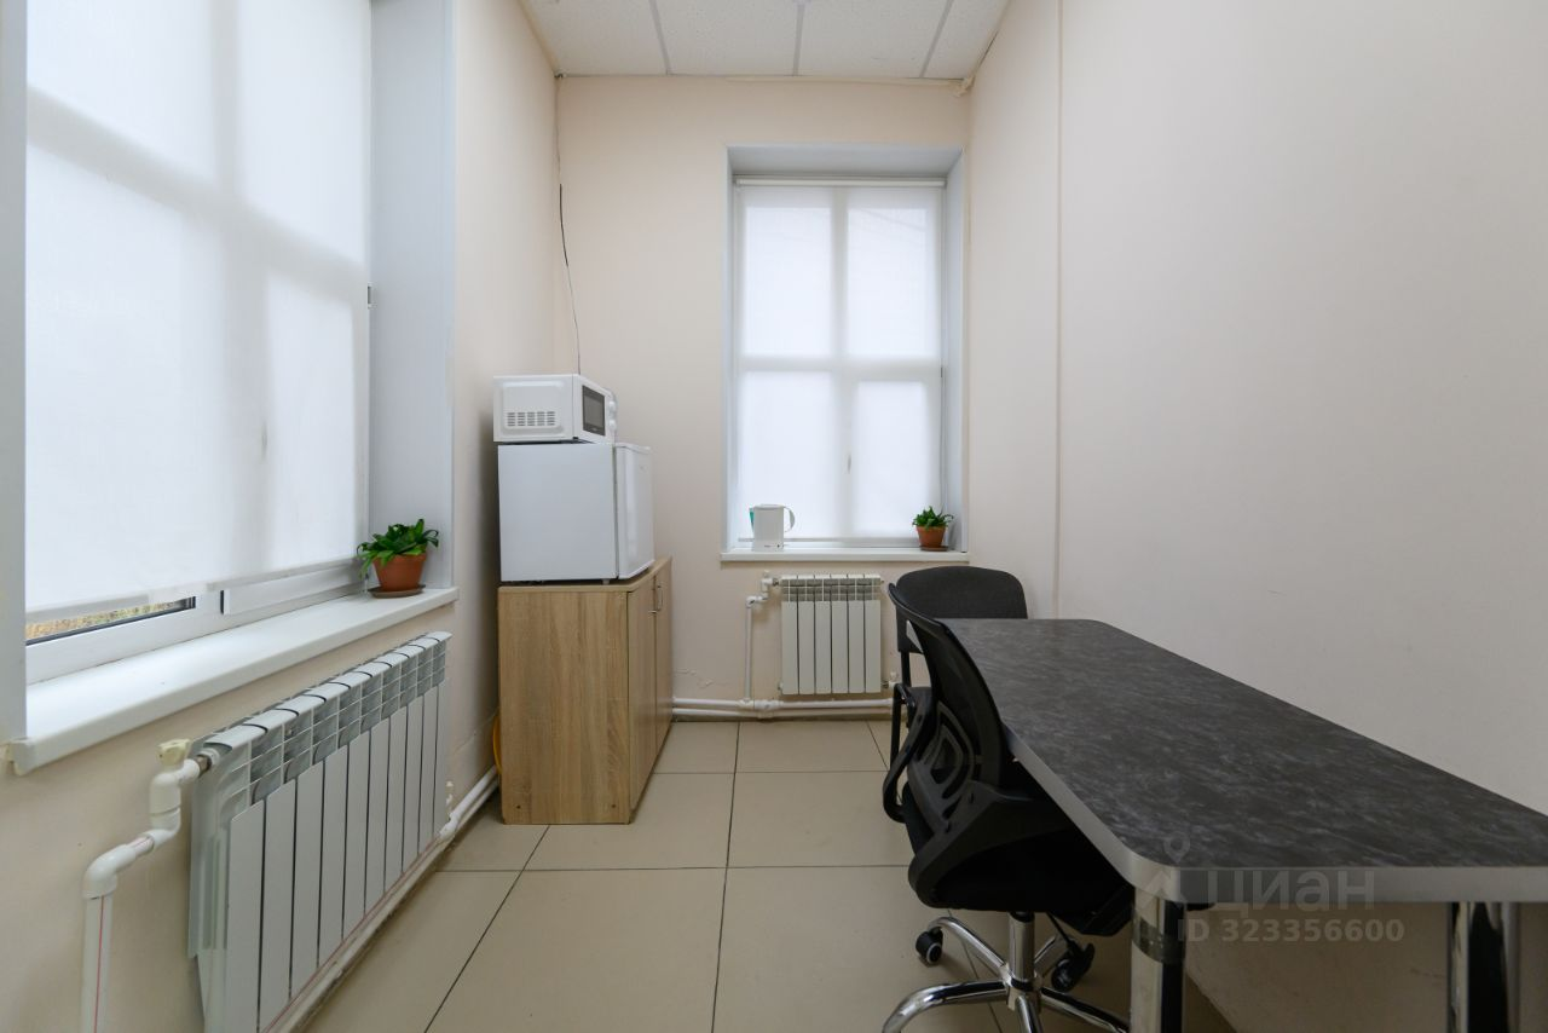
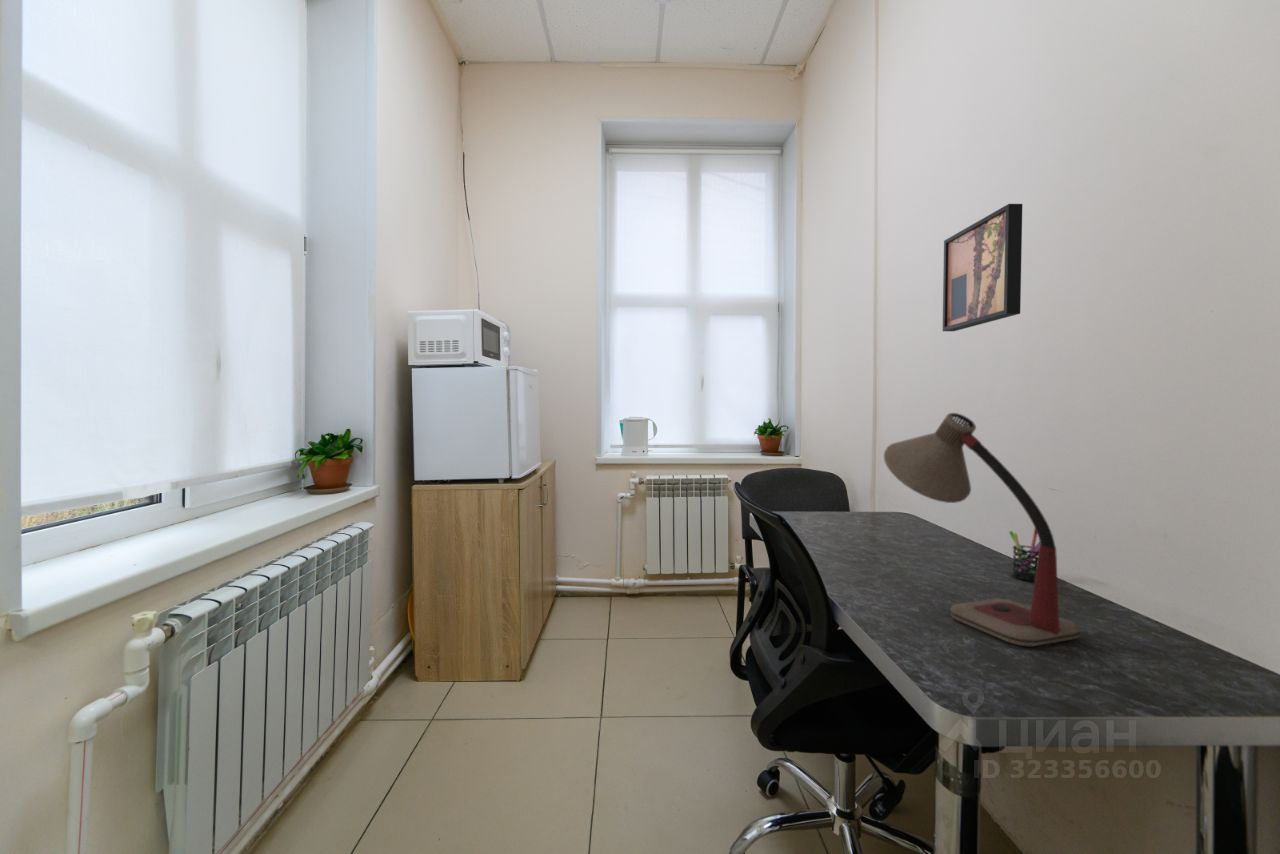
+ desk lamp [883,412,1081,647]
+ wall art [942,203,1023,332]
+ pen holder [1008,528,1041,583]
